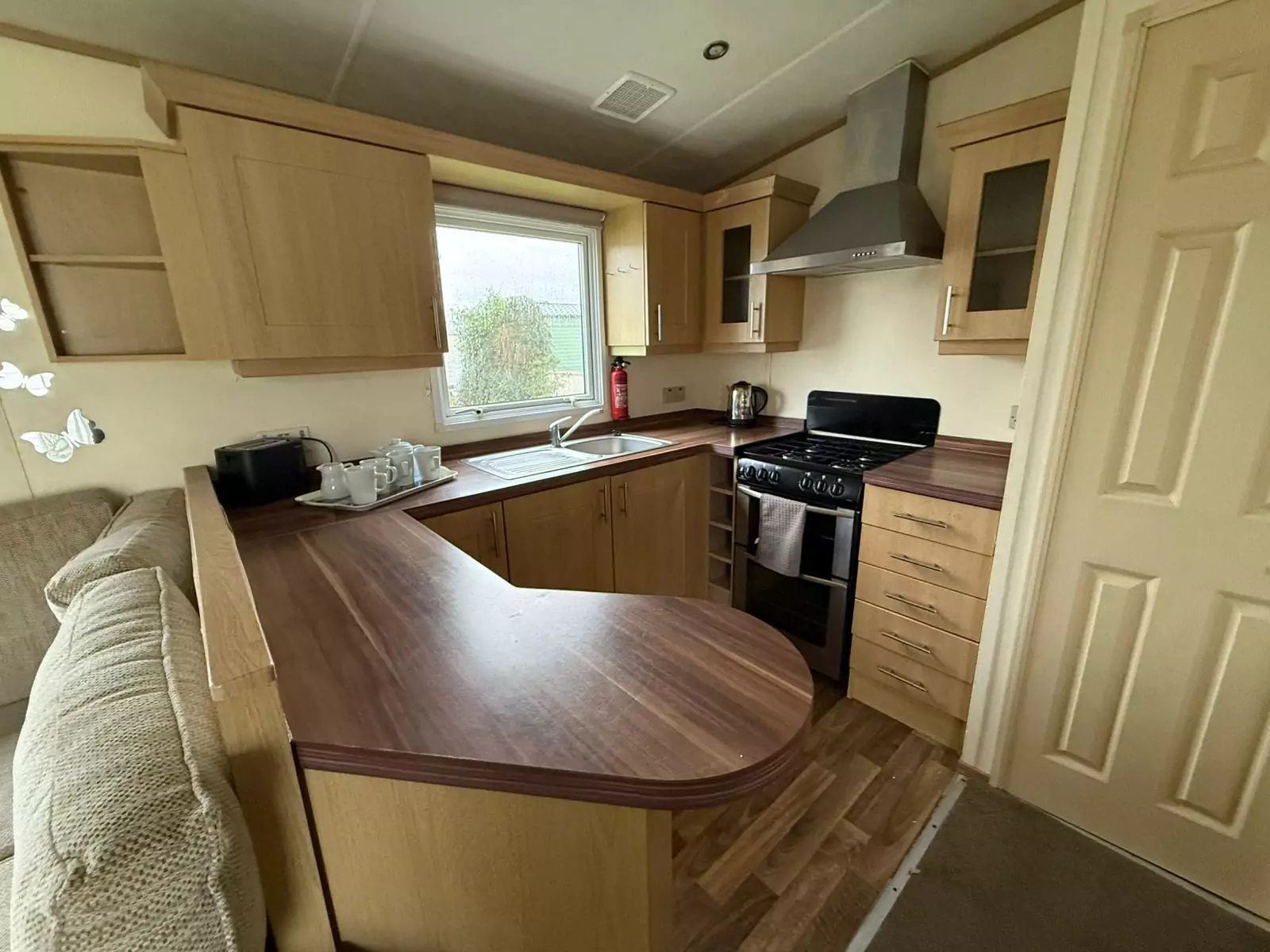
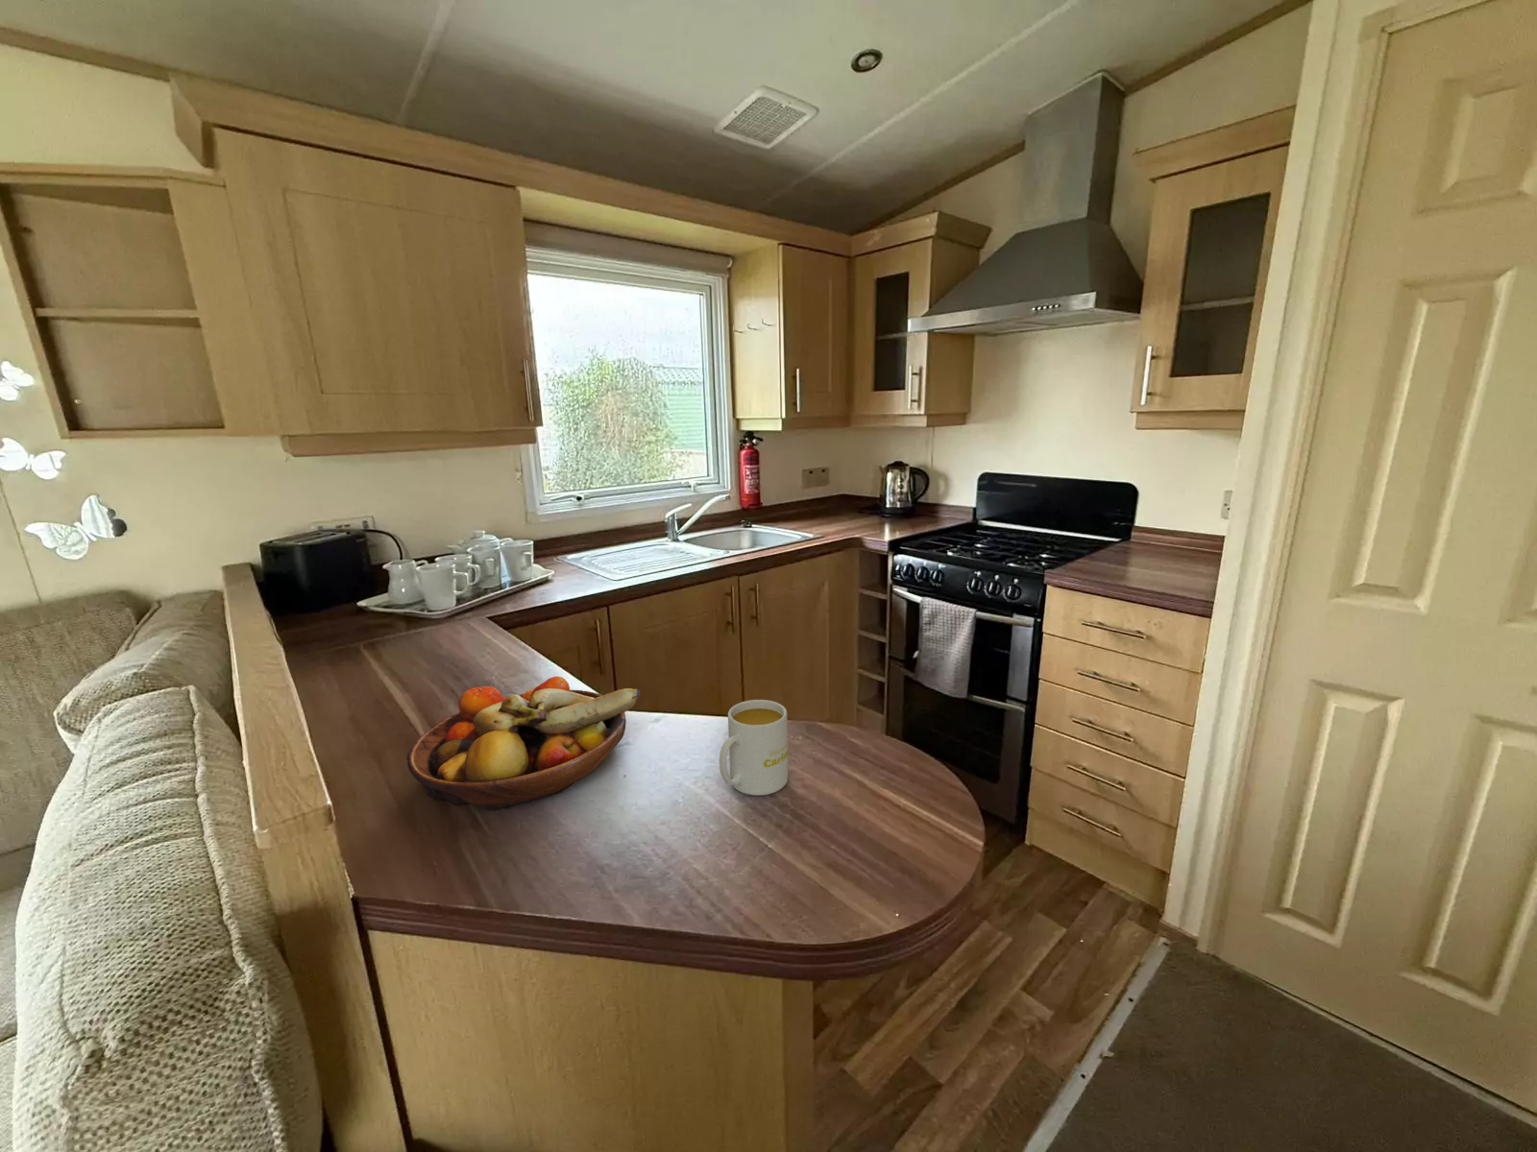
+ mug [719,699,789,796]
+ fruit bowl [405,675,641,811]
